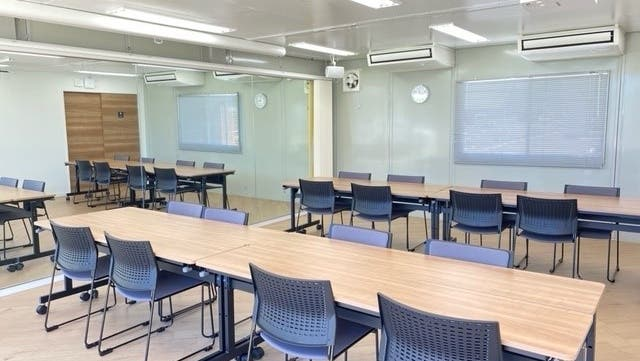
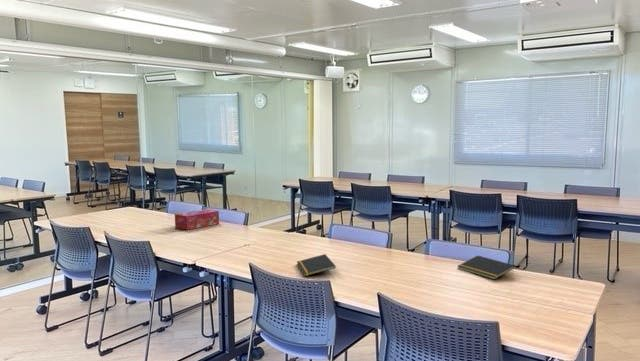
+ tissue box [174,208,220,231]
+ notepad [457,255,516,281]
+ notepad [296,253,337,277]
